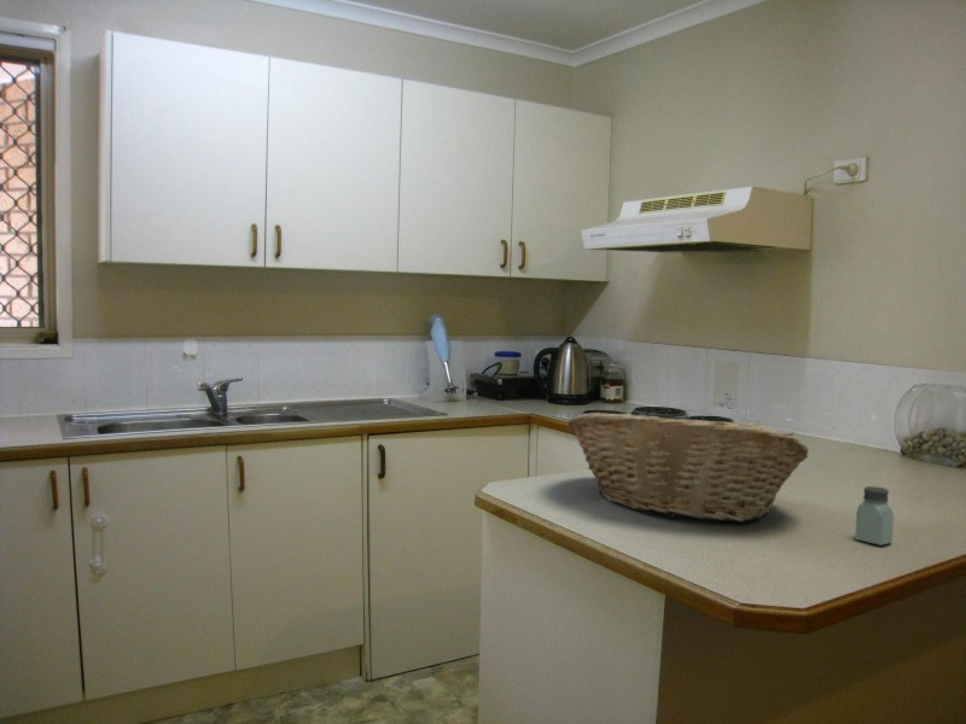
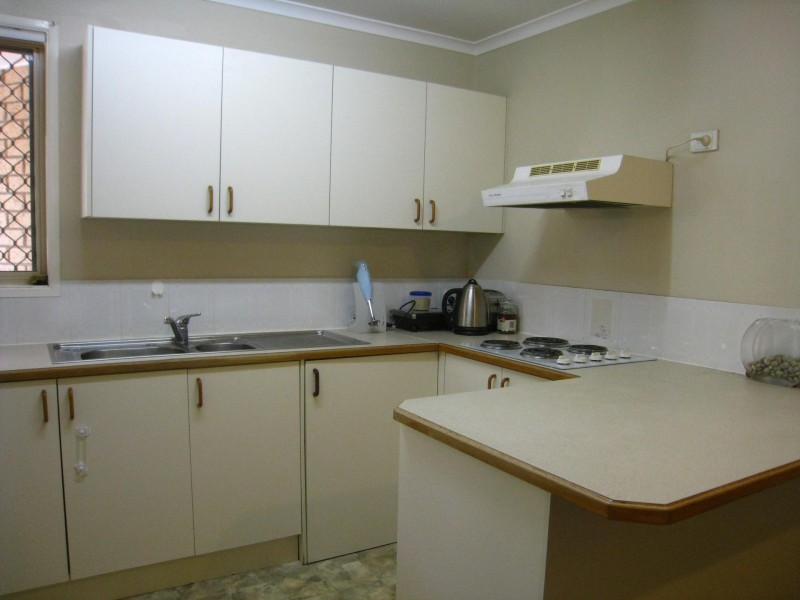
- fruit basket [566,411,809,522]
- saltshaker [854,485,895,547]
